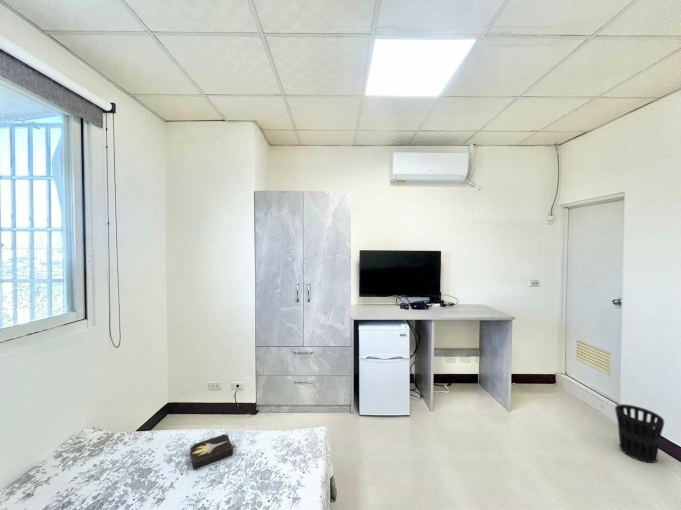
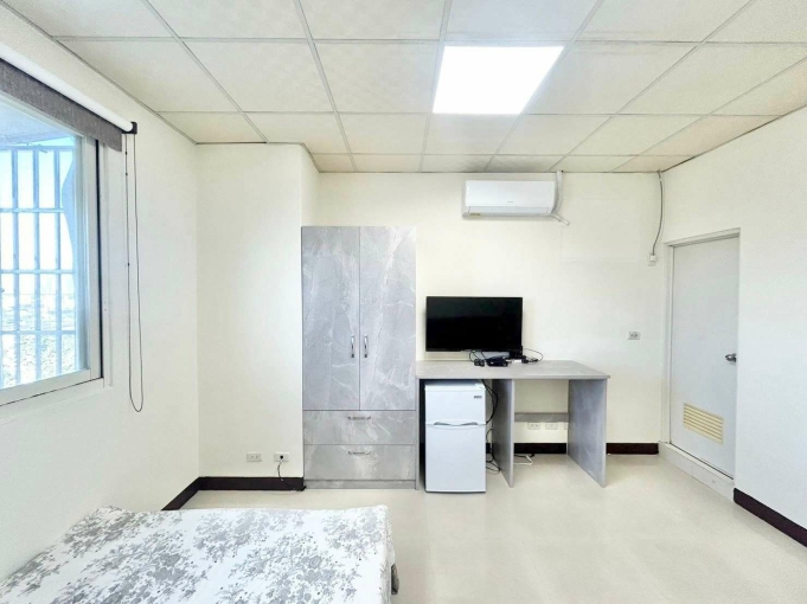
- wastebasket [614,403,665,464]
- hardback book [189,432,237,470]
